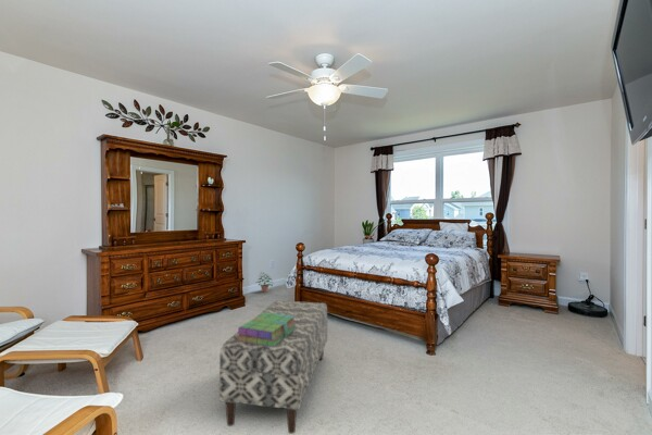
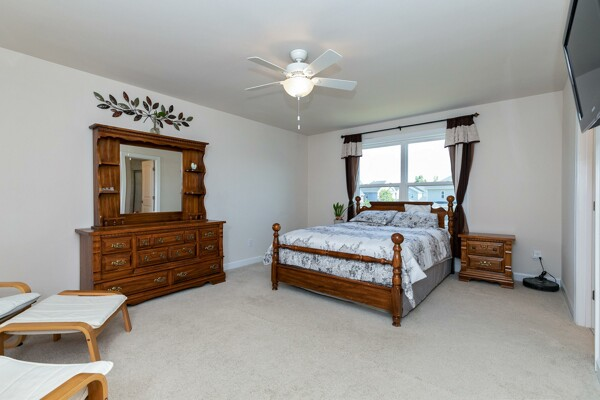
- stack of books [237,312,297,347]
- bench [218,300,328,435]
- potted plant [254,272,274,294]
